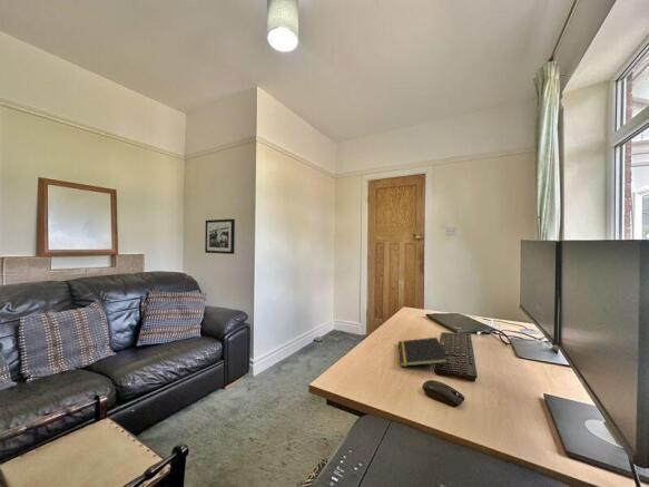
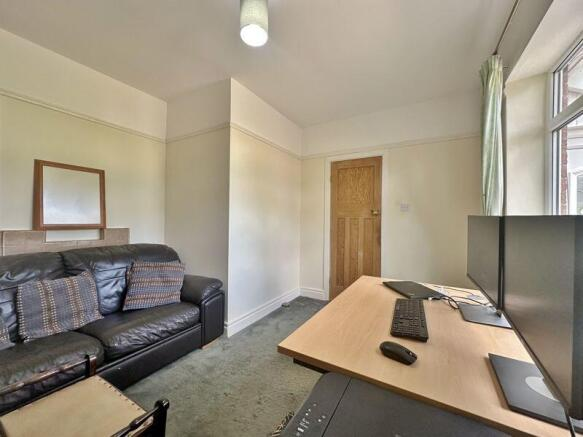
- notepad [397,337,450,368]
- picture frame [204,218,236,255]
